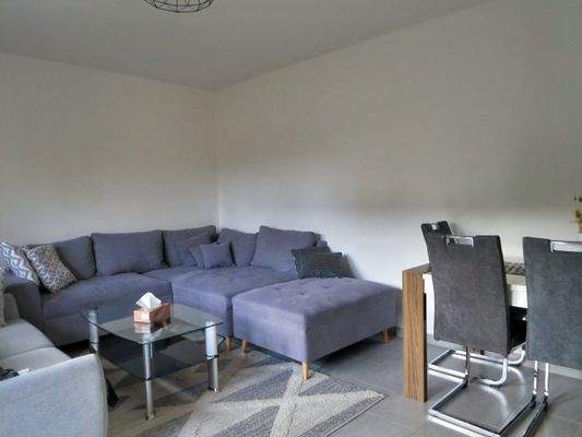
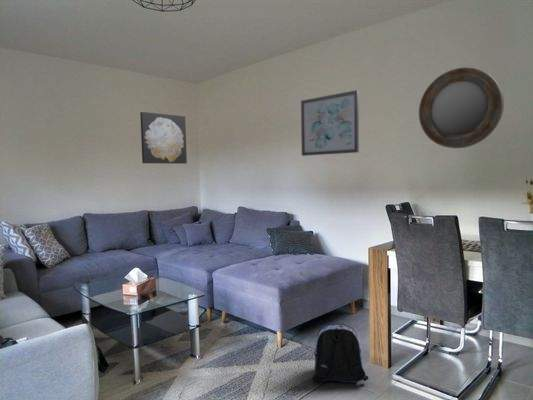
+ home mirror [418,67,505,149]
+ backpack [311,323,370,383]
+ wall art [300,89,360,157]
+ wall art [139,111,188,165]
